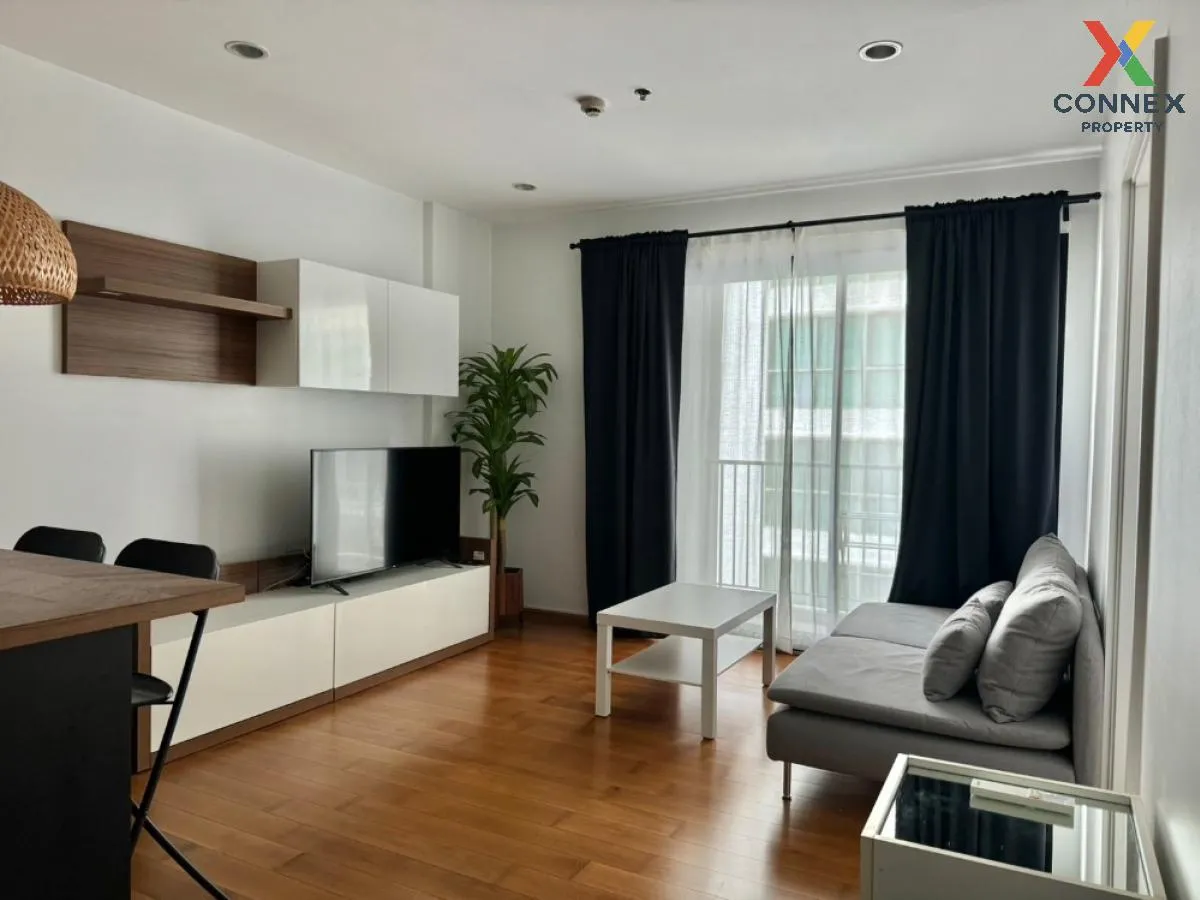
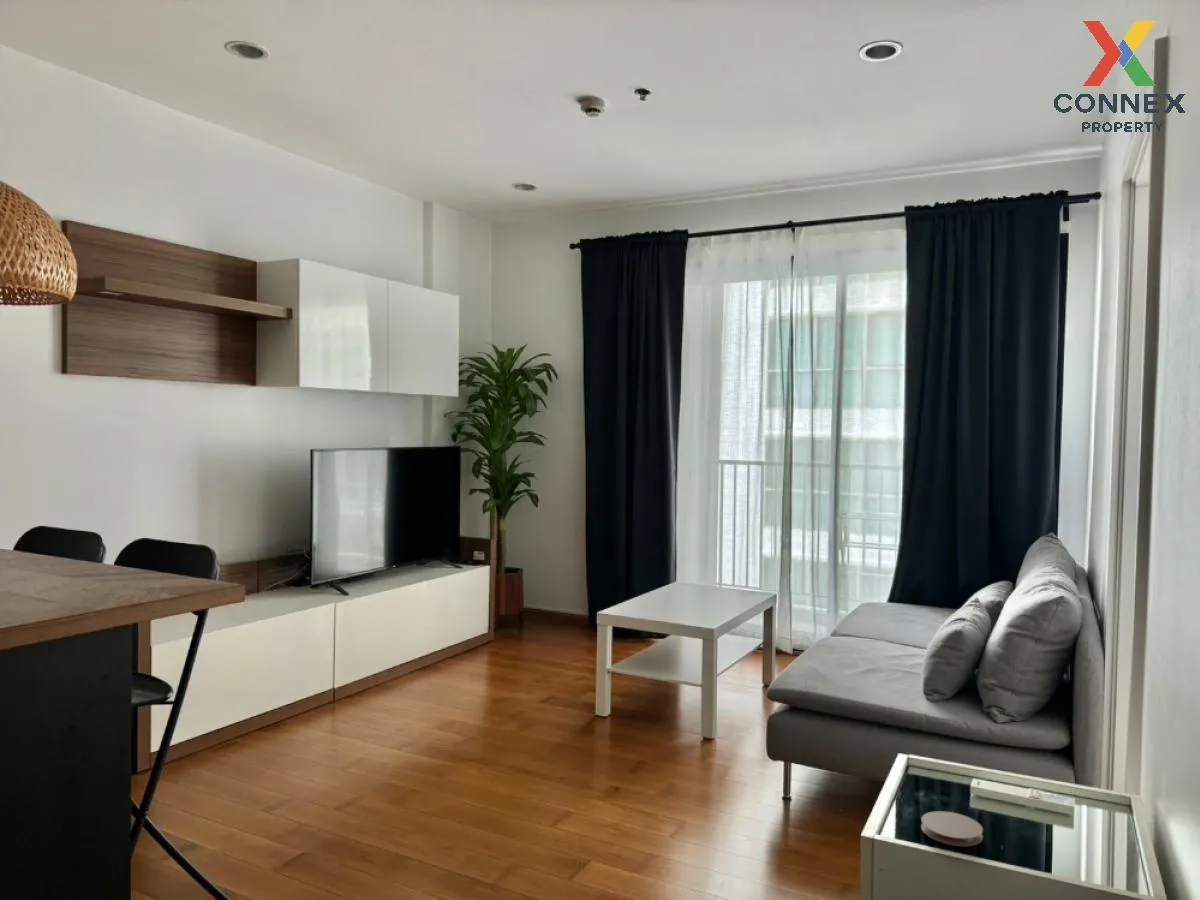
+ coaster [920,810,984,847]
